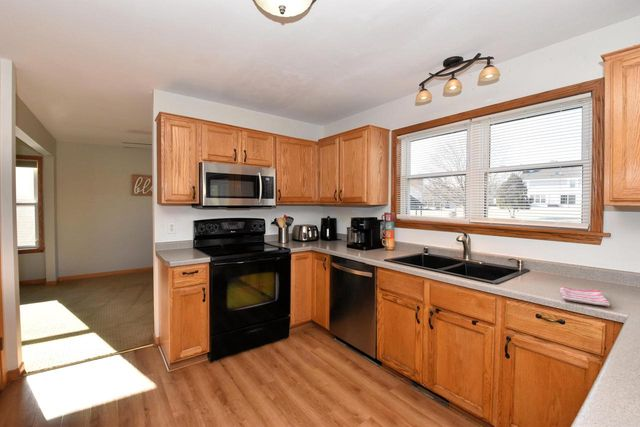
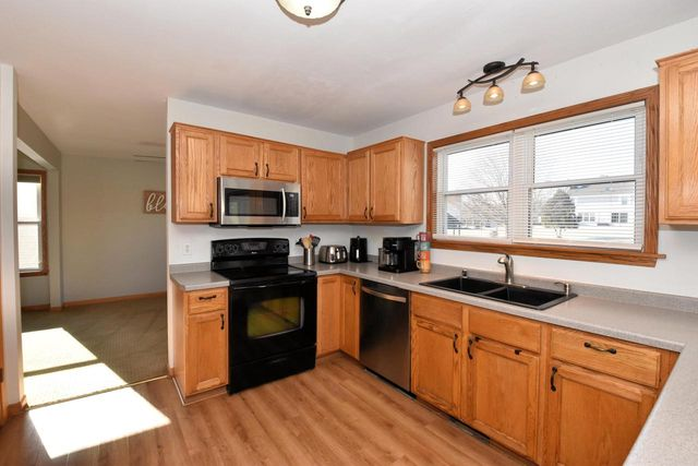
- dish towel [559,285,611,308]
